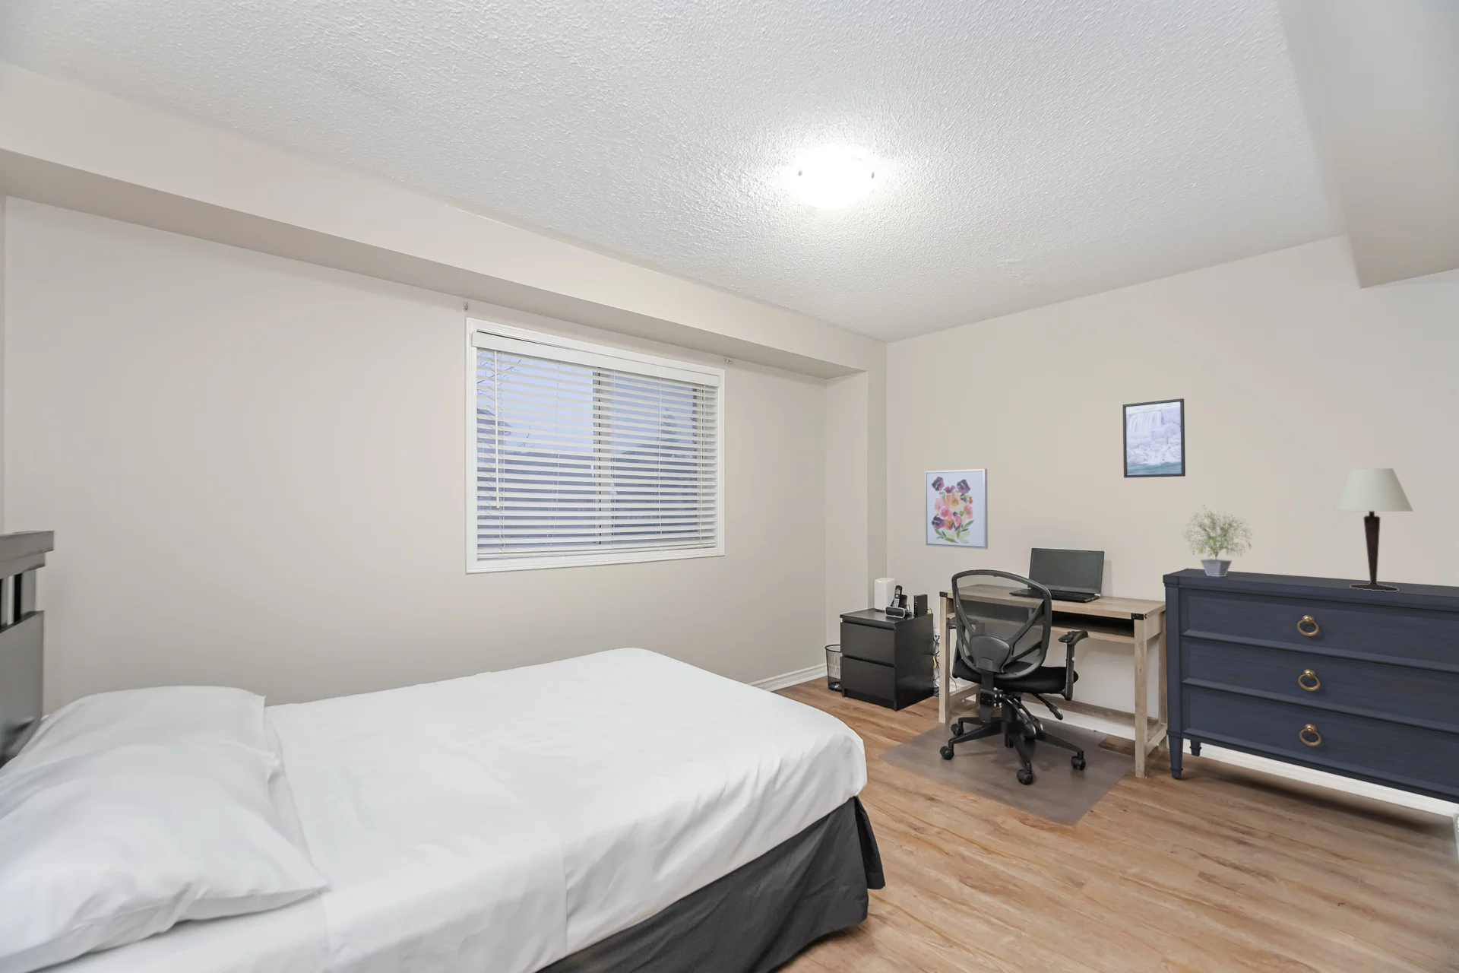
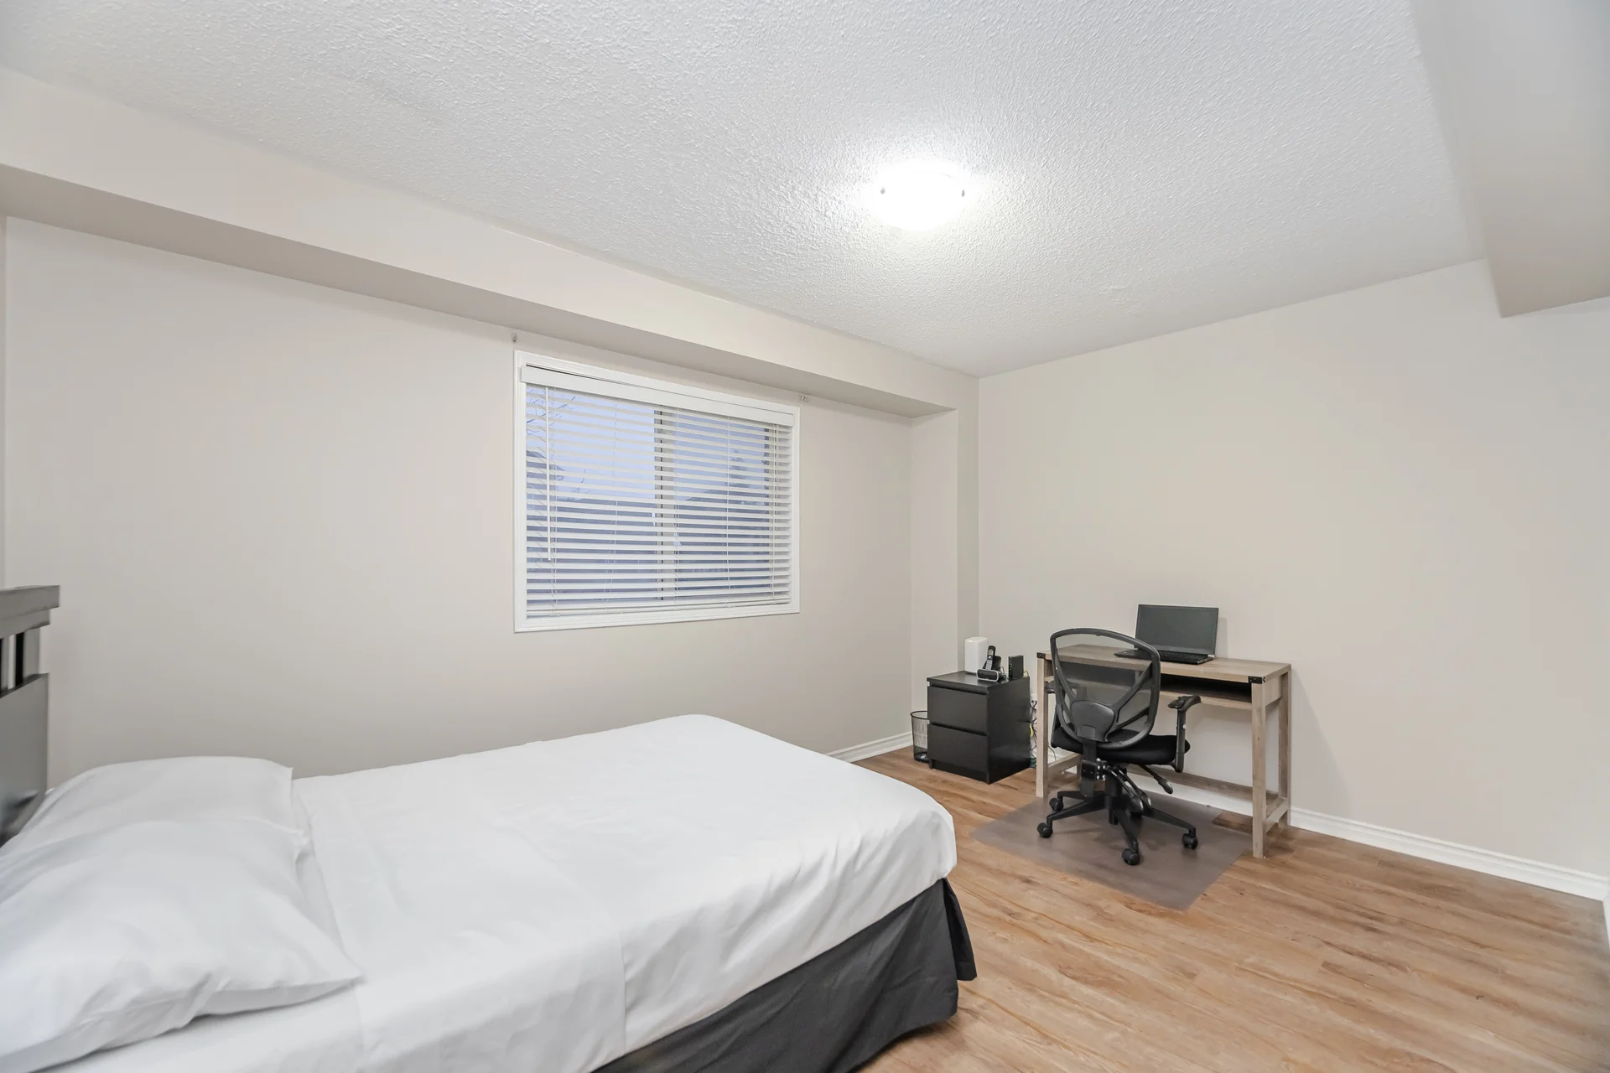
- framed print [1121,397,1187,479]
- potted plant [1179,505,1255,577]
- wall art [924,468,989,551]
- dresser [1162,568,1459,805]
- table lamp [1332,467,1414,592]
